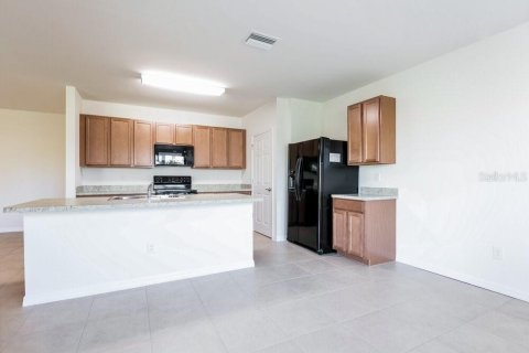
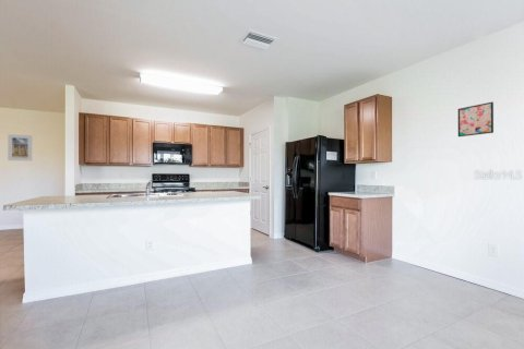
+ wall art [457,101,495,137]
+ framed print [7,133,33,161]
